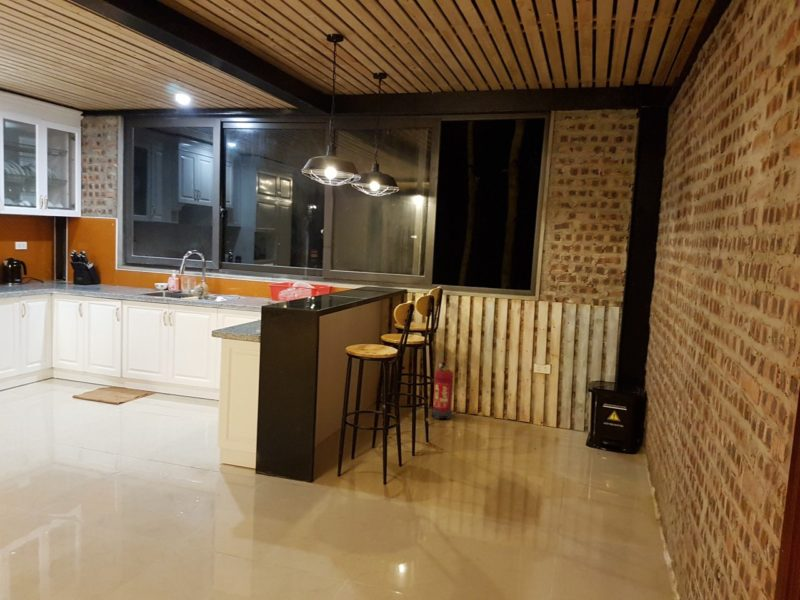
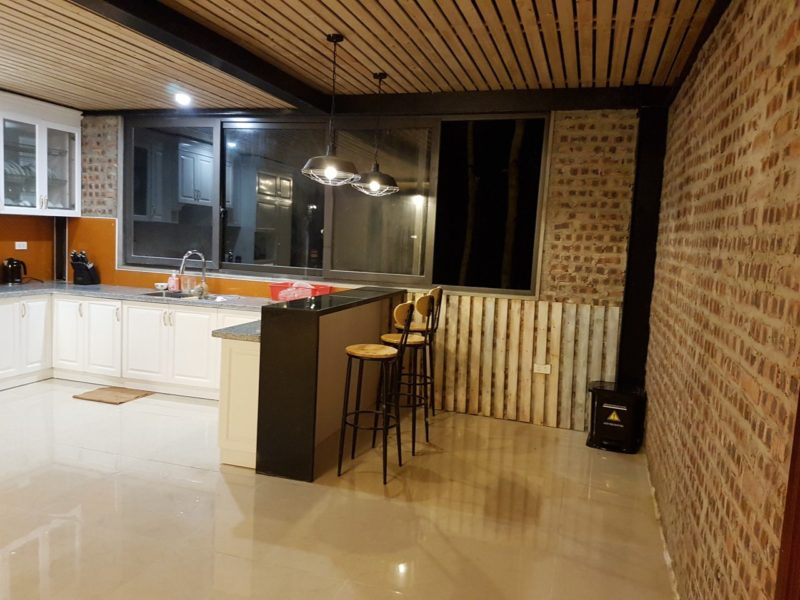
- fire extinguisher [431,360,455,421]
